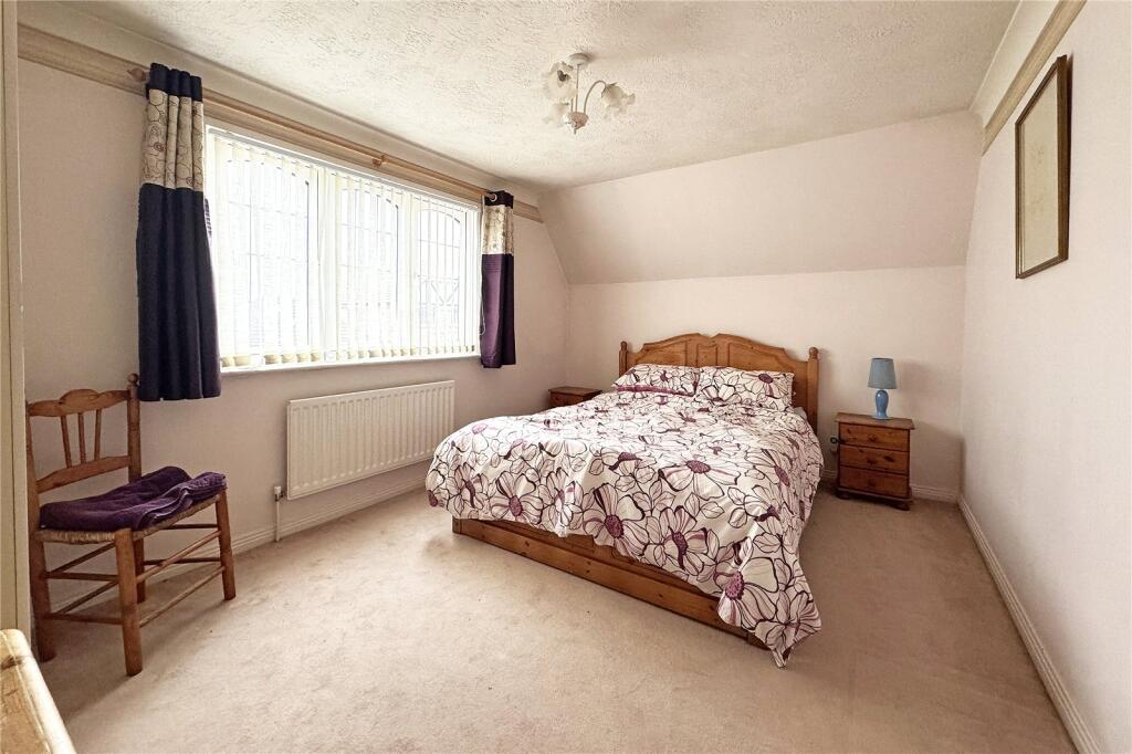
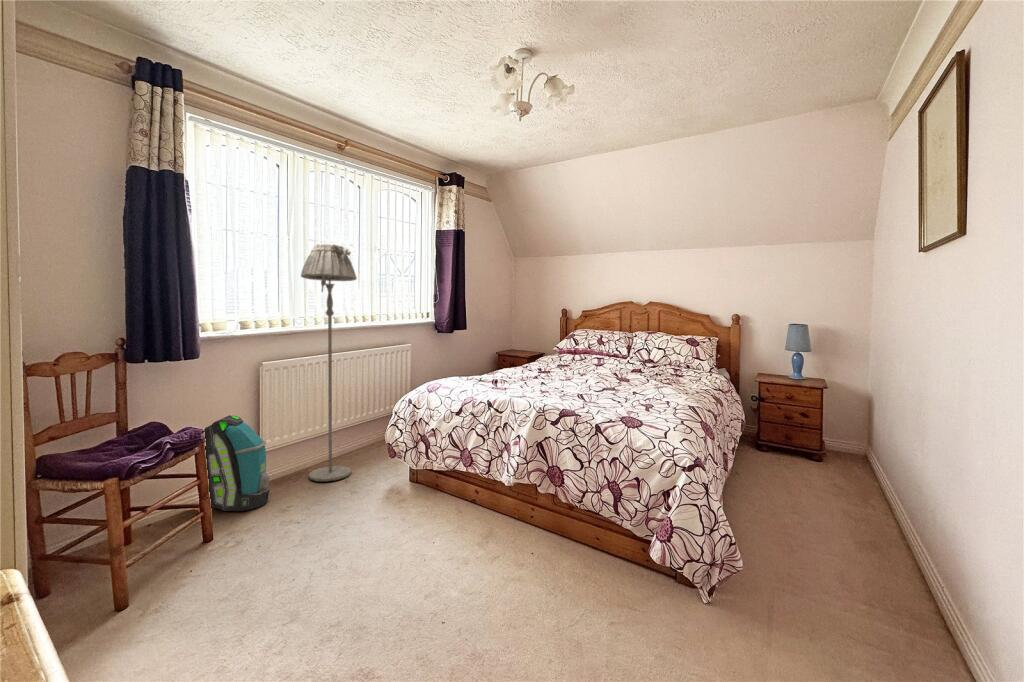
+ floor lamp [300,243,358,482]
+ backpack [203,414,270,512]
